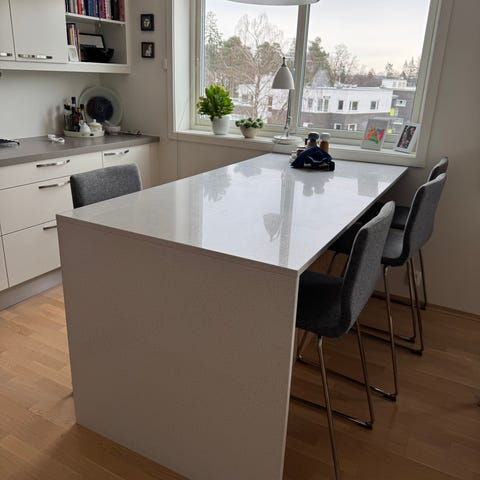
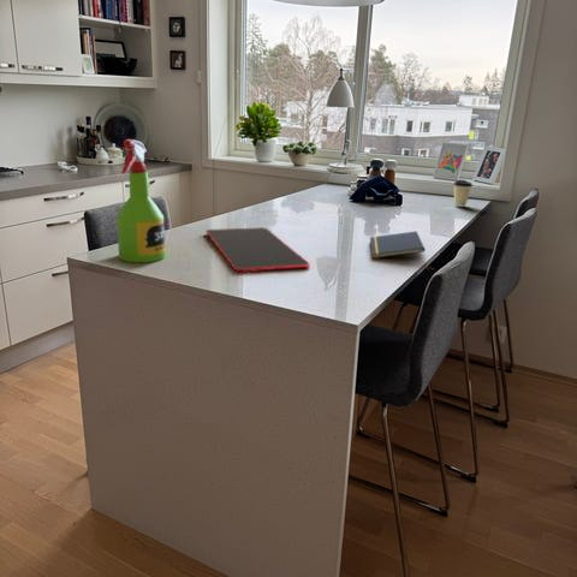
+ coffee cup [452,179,474,208]
+ cutting board [204,226,311,273]
+ notepad [369,230,426,260]
+ spray bottle [115,138,166,263]
